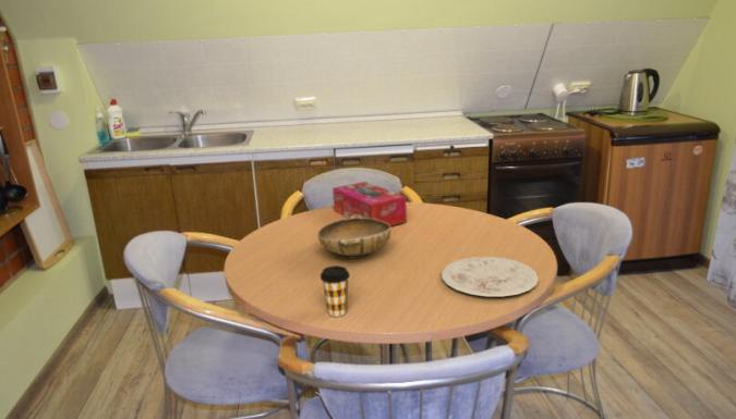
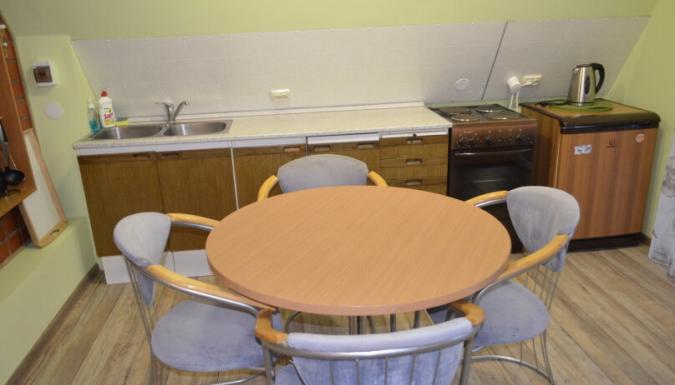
- tissue box [331,181,408,227]
- coffee cup [319,264,351,318]
- bowl [316,214,393,260]
- plate [441,256,540,297]
